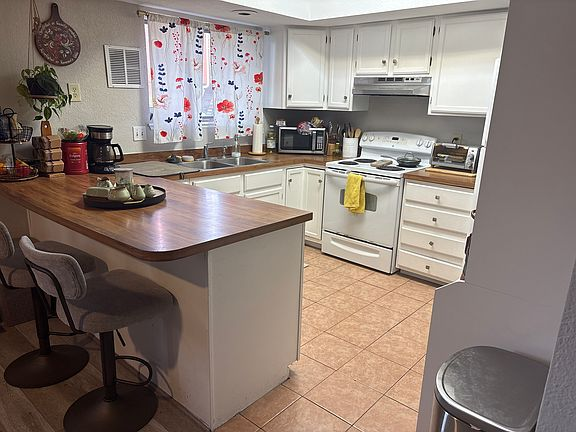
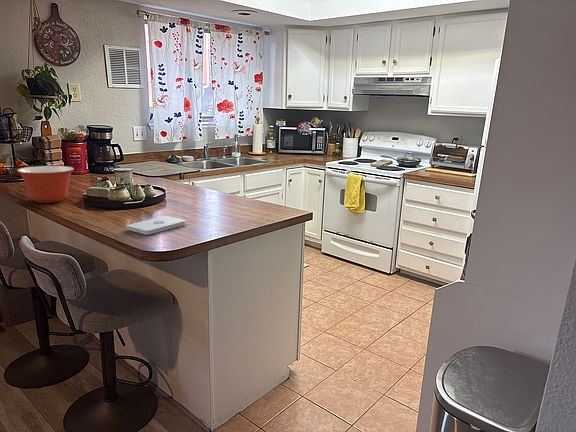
+ mixing bowl [16,165,75,204]
+ notepad [125,215,186,236]
